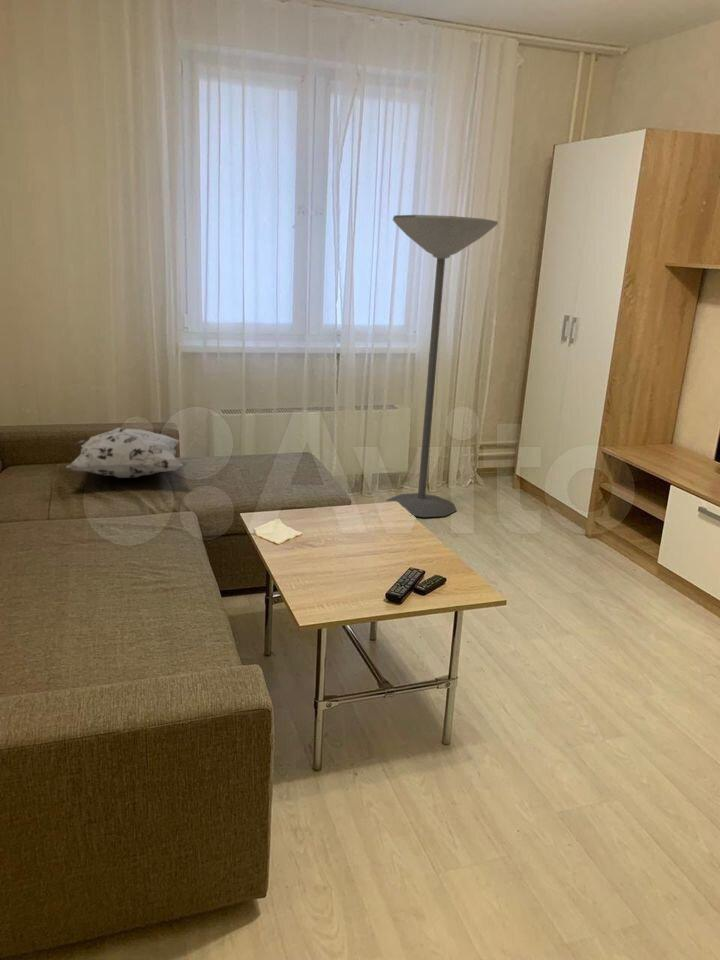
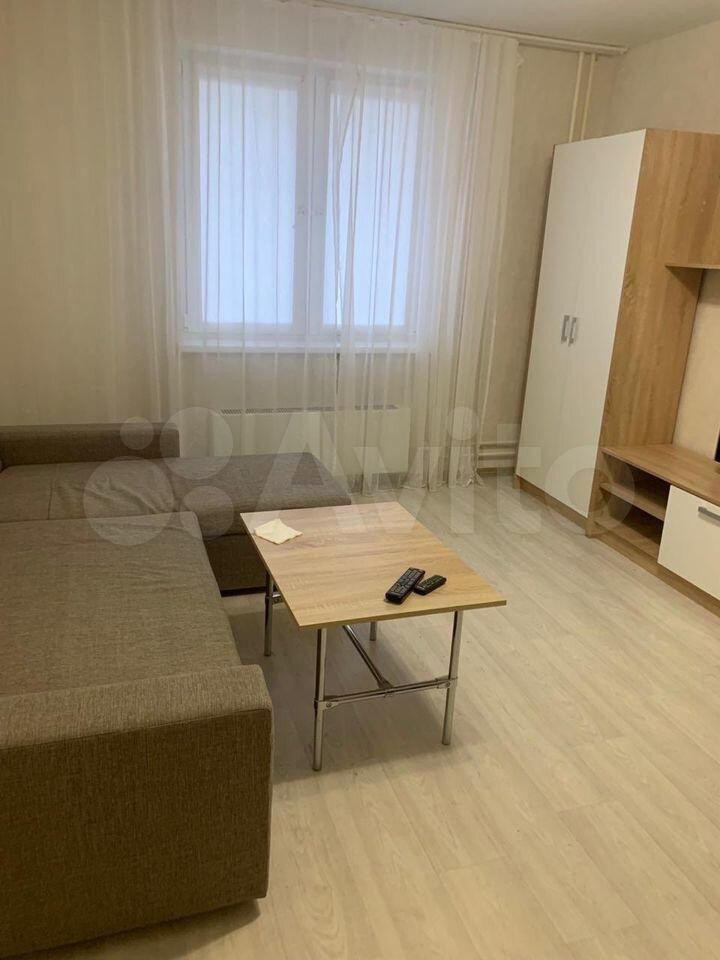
- decorative pillow [66,427,184,479]
- floor lamp [385,214,499,518]
